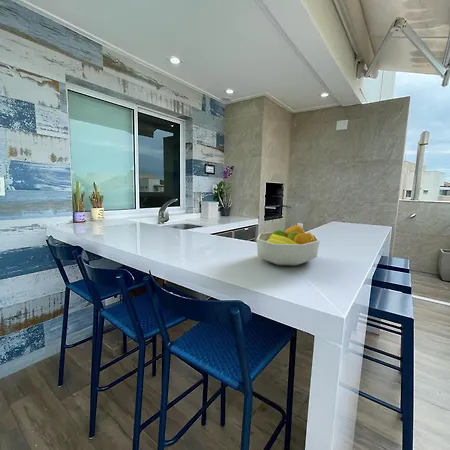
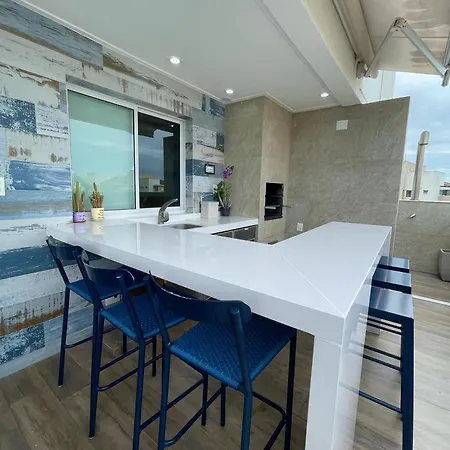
- fruit bowl [256,224,321,267]
